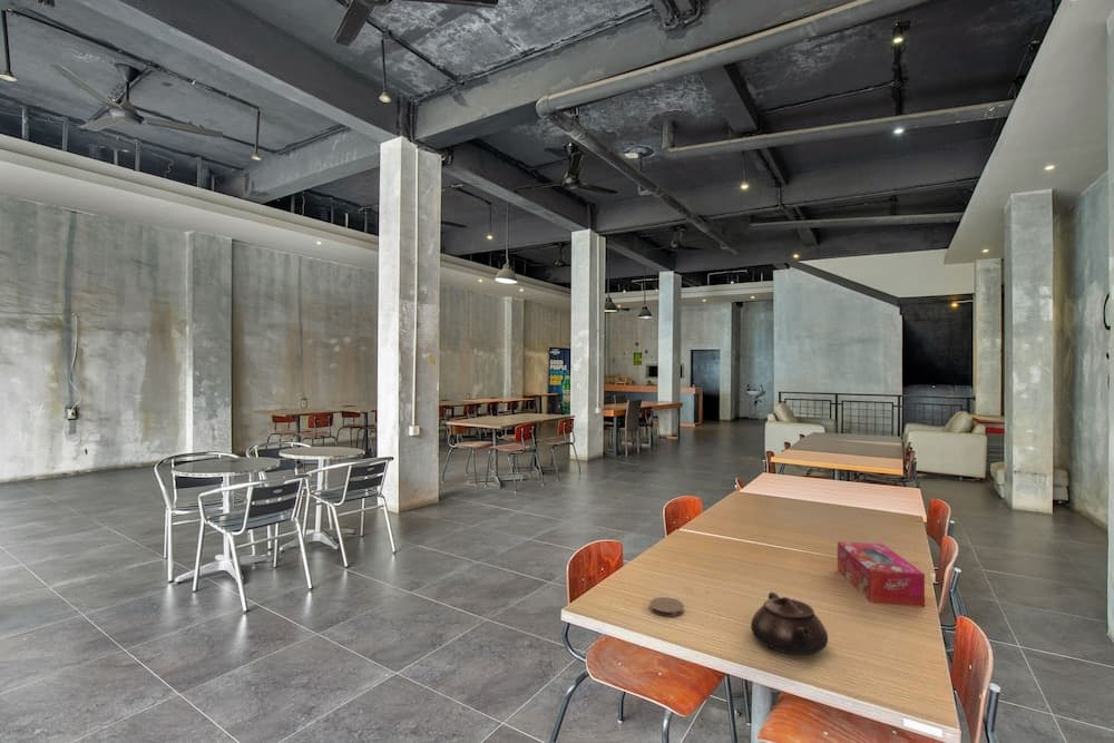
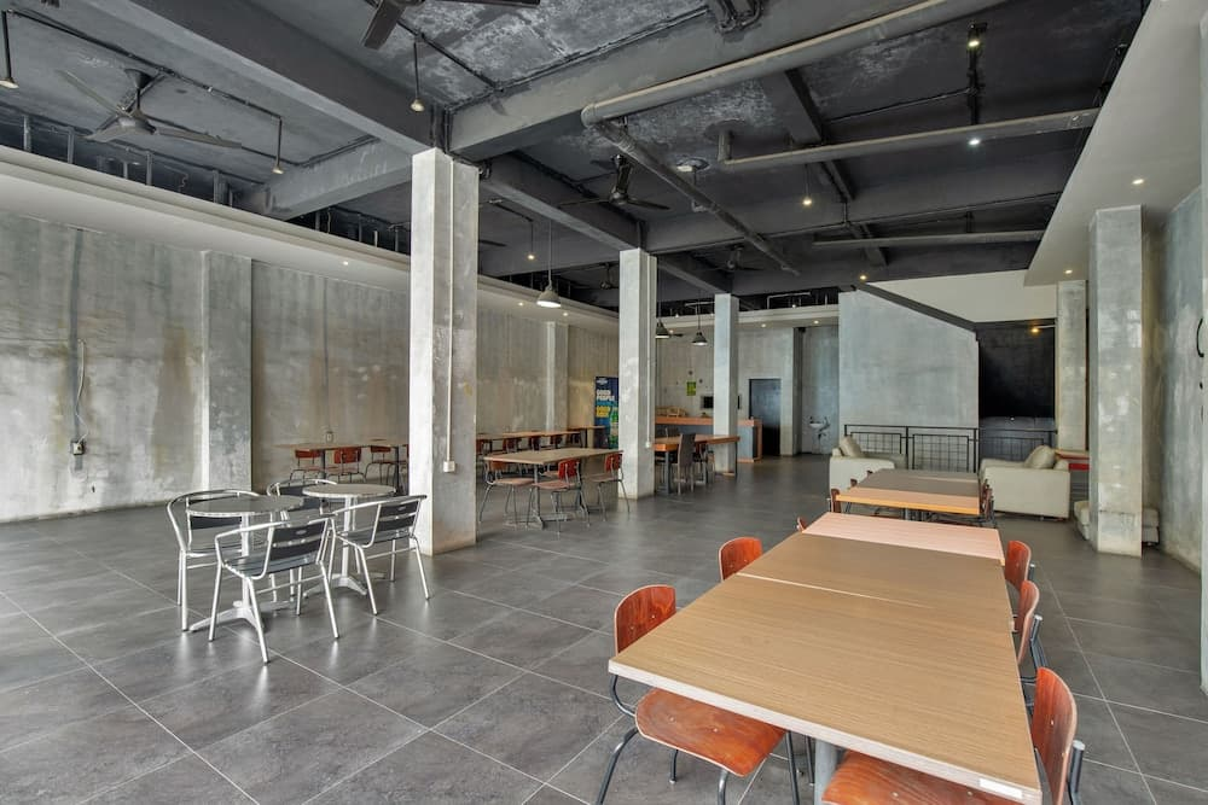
- tissue box [837,540,926,607]
- teapot [750,592,829,656]
- coaster [648,596,685,618]
